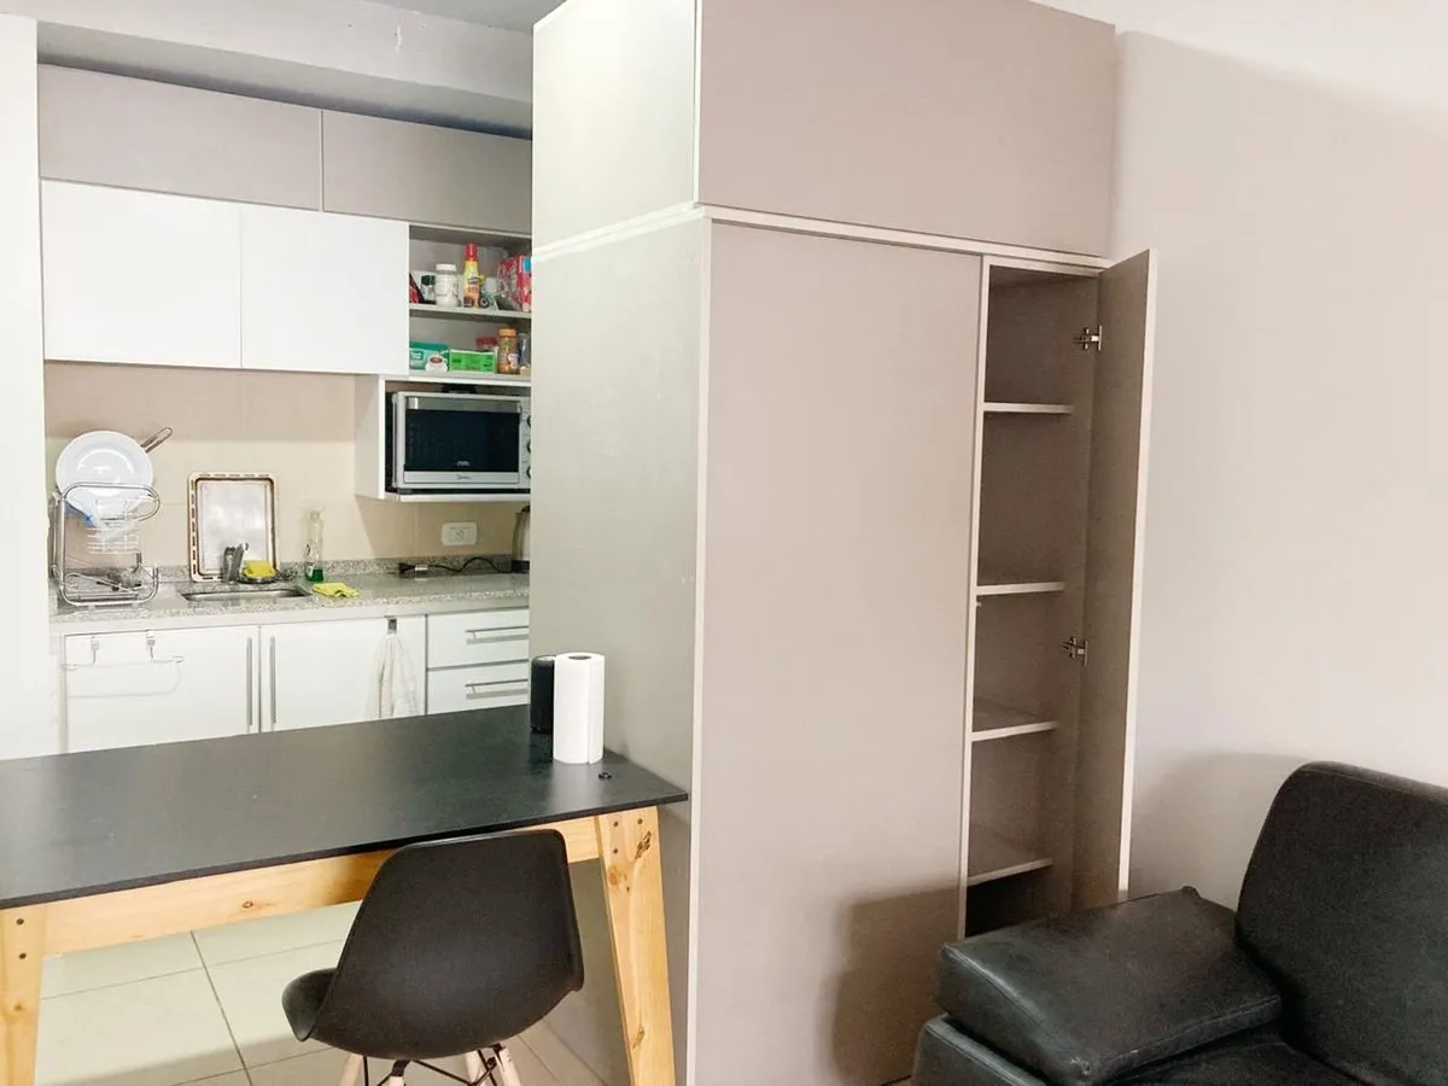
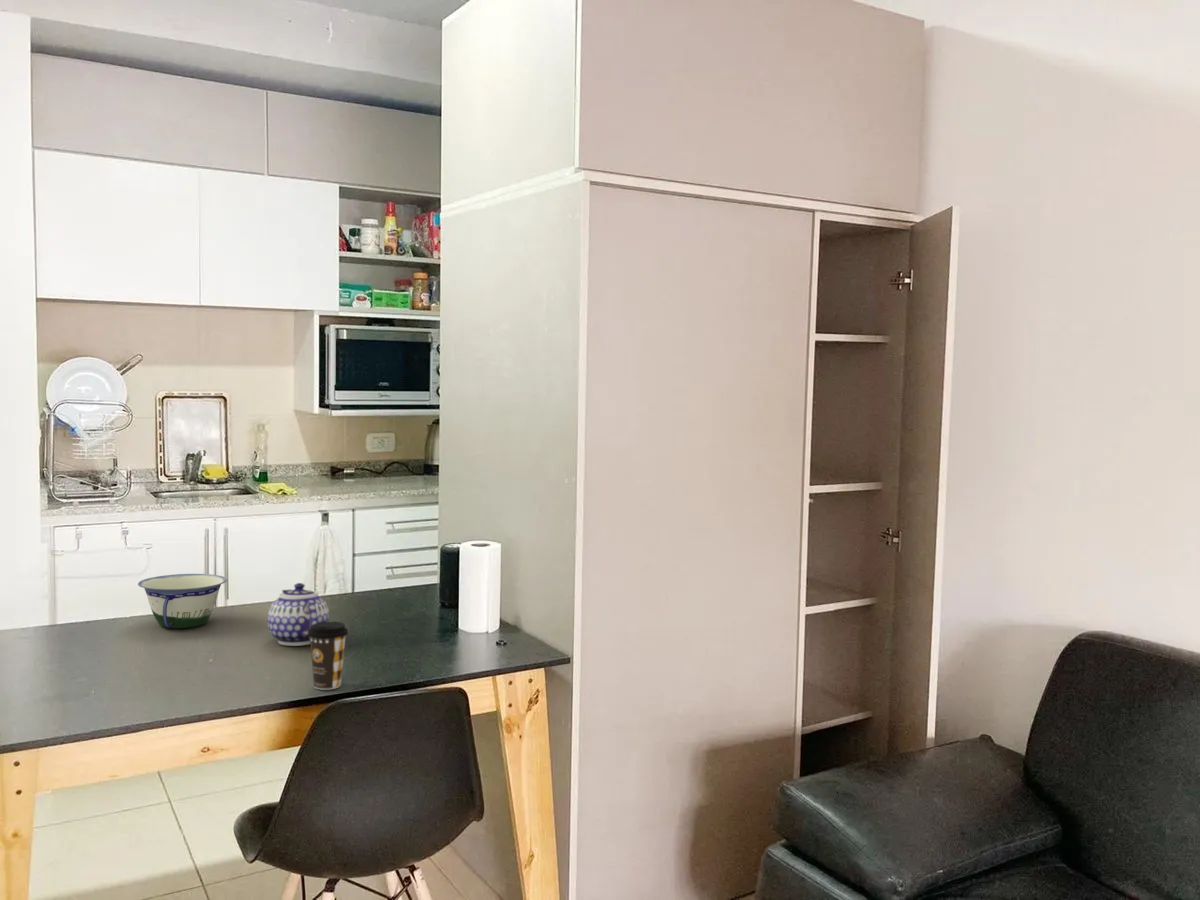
+ coffee cup [307,621,349,691]
+ bowl [137,573,228,629]
+ teapot [267,582,330,647]
